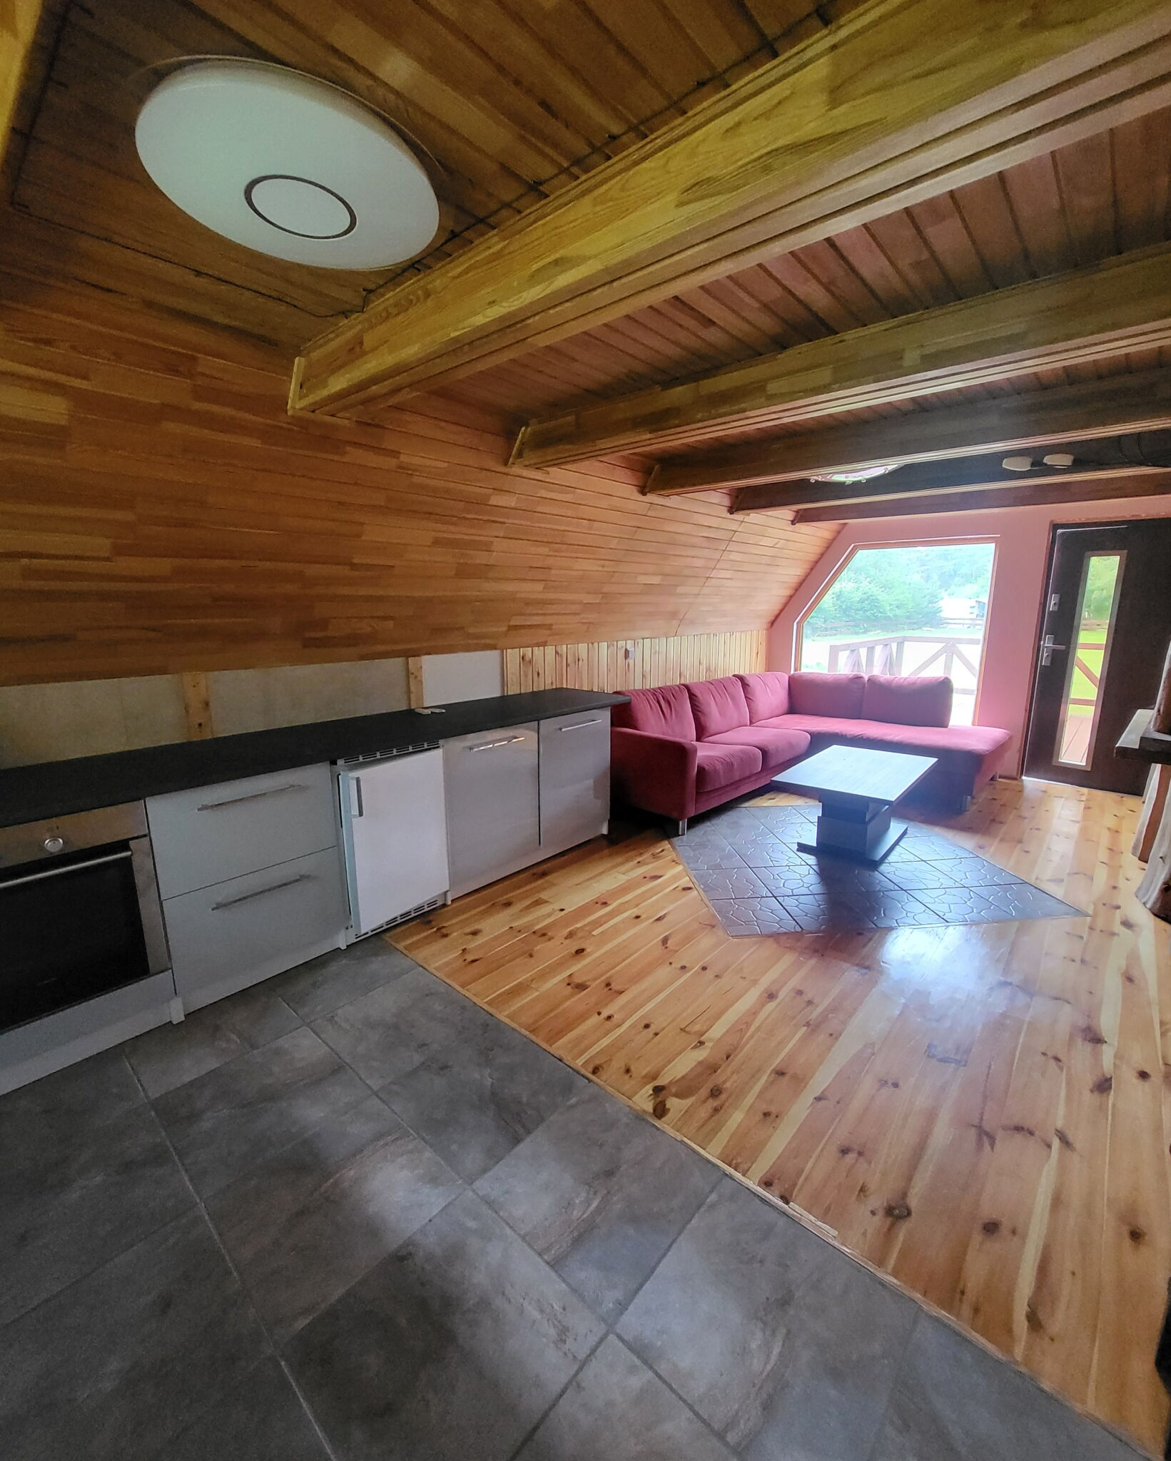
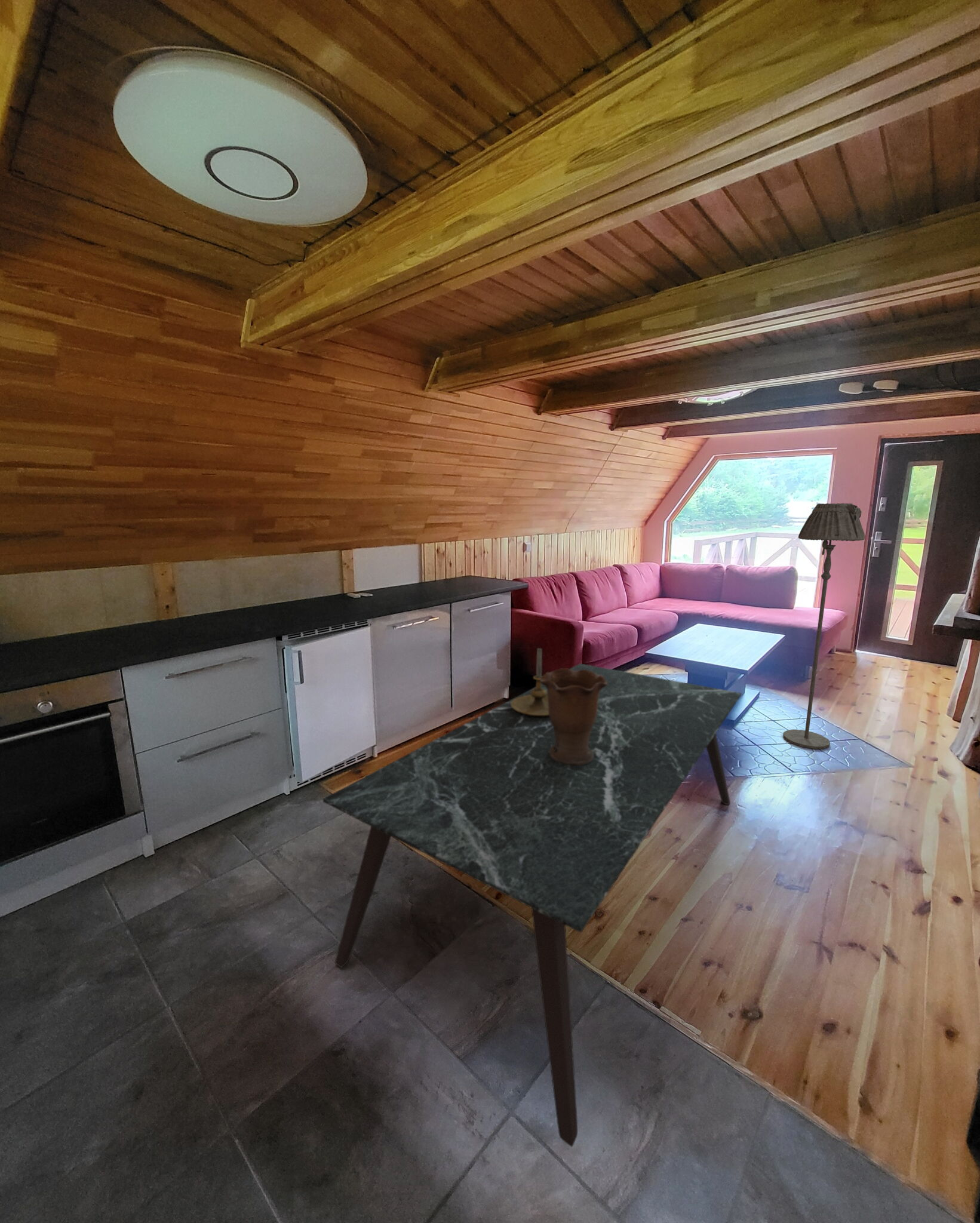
+ floor lamp [782,503,865,749]
+ candle holder [511,647,549,717]
+ dining table [322,663,742,1147]
+ vase [540,668,607,766]
